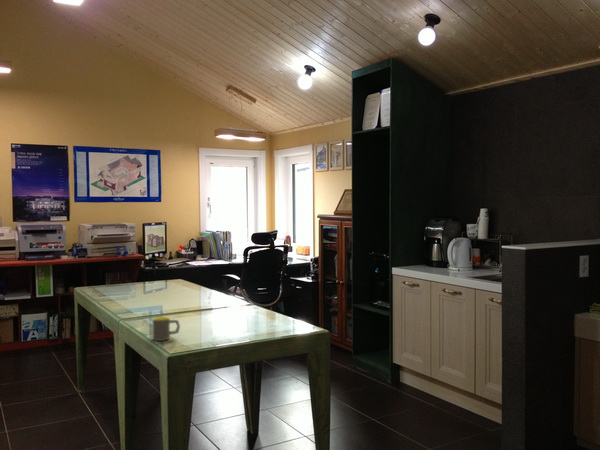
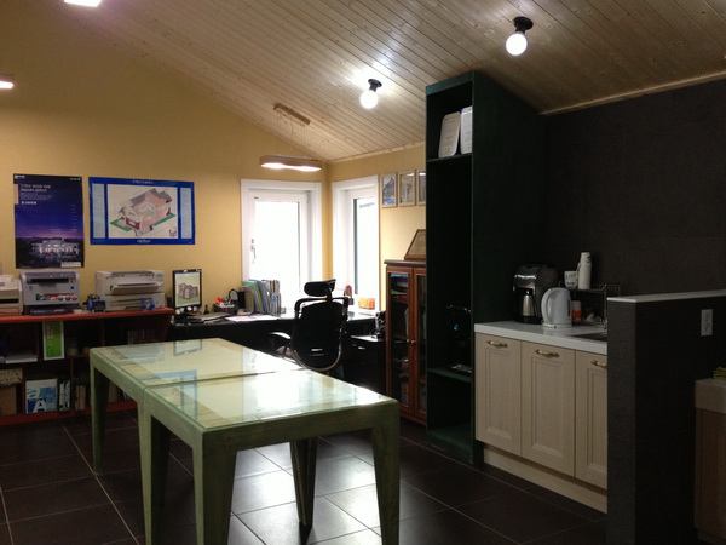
- mug [151,316,181,342]
